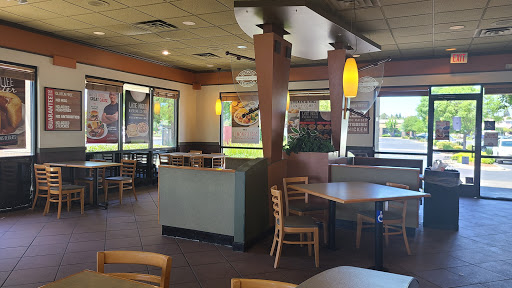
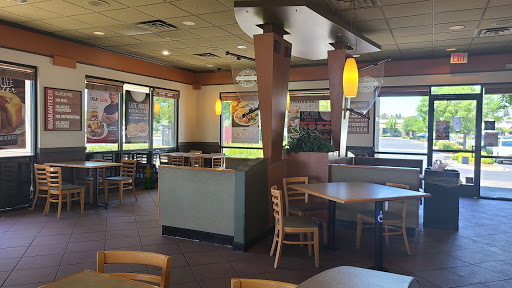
+ indoor plant [140,163,158,190]
